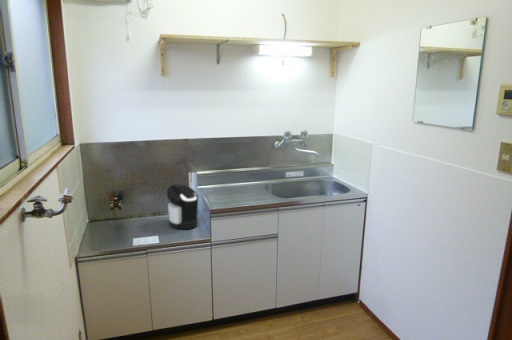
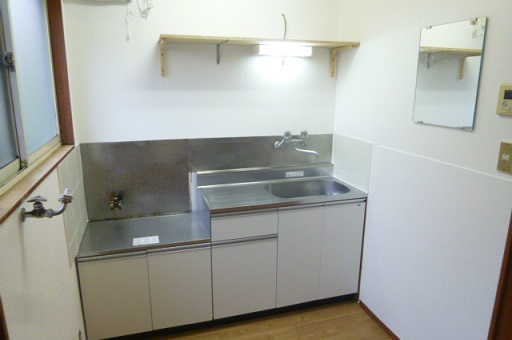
- coffee maker [166,183,199,230]
